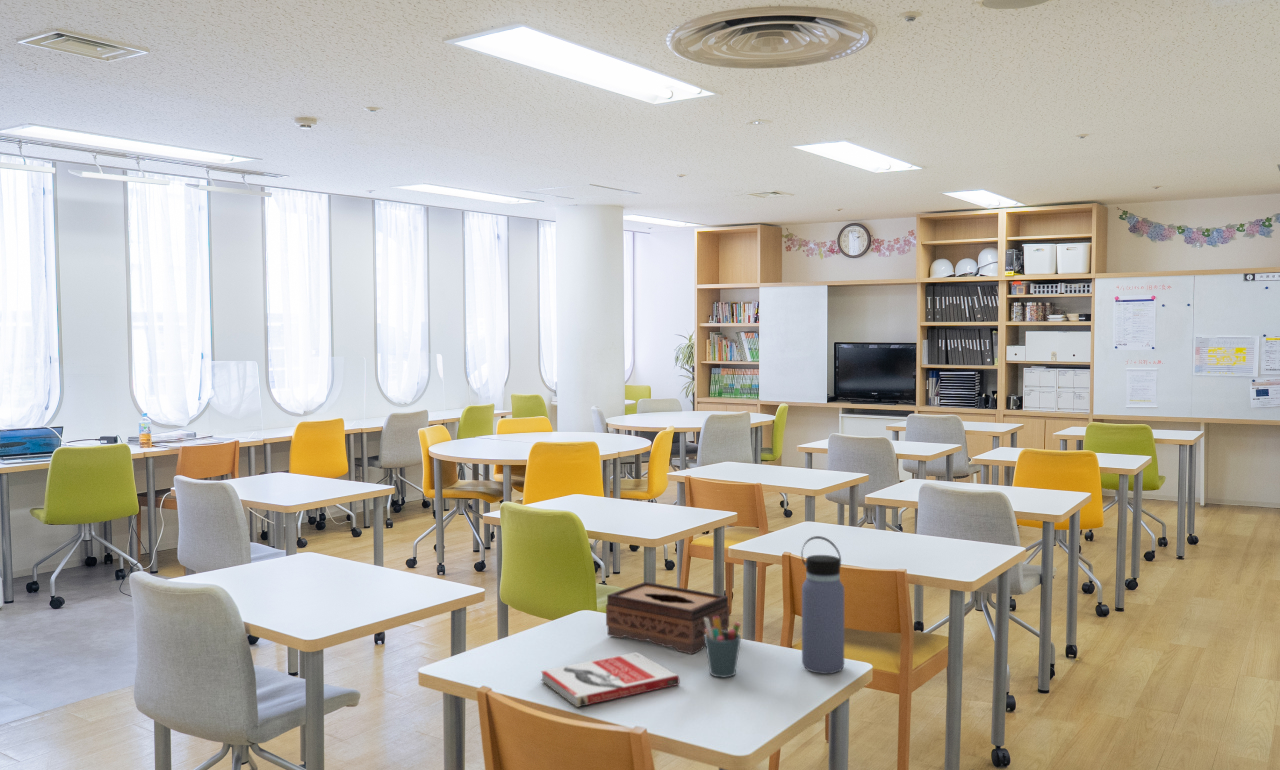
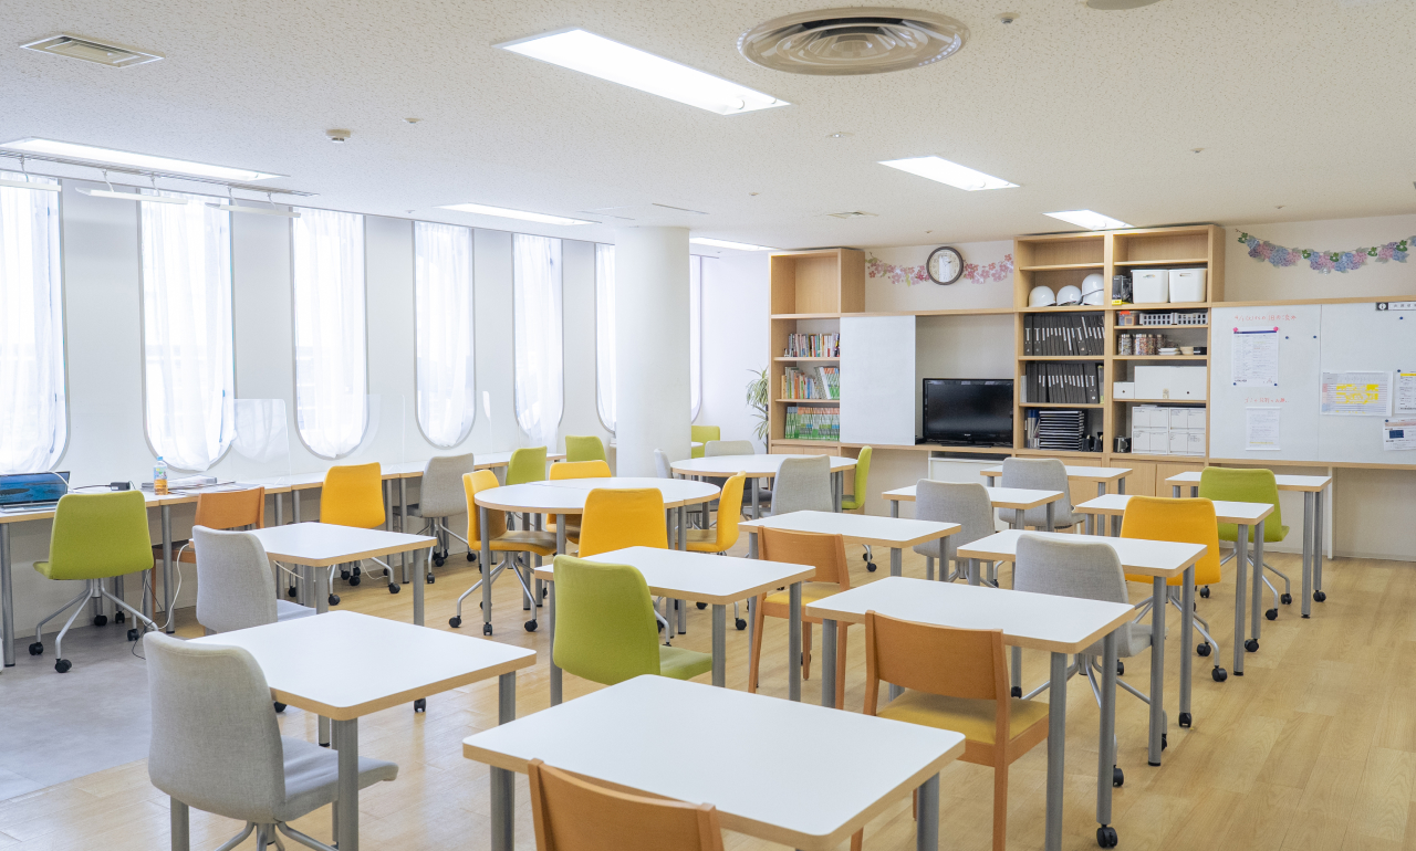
- book [540,651,680,708]
- tissue box [605,581,730,655]
- water bottle [800,535,845,675]
- pen holder [704,617,742,679]
